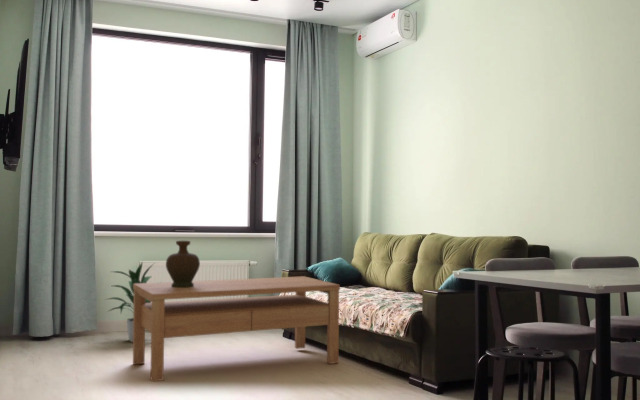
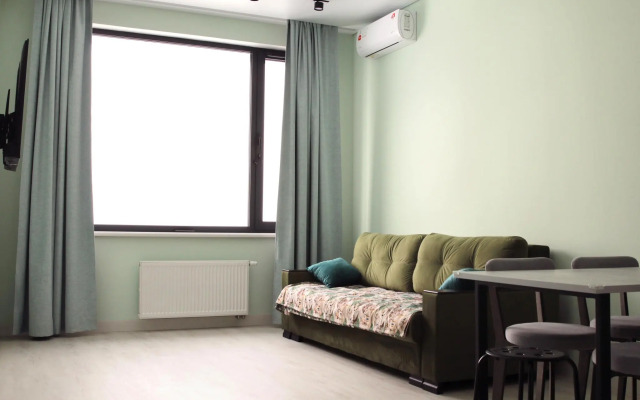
- decorative vase [165,240,201,288]
- indoor plant [104,261,162,343]
- coffee table [132,275,341,382]
